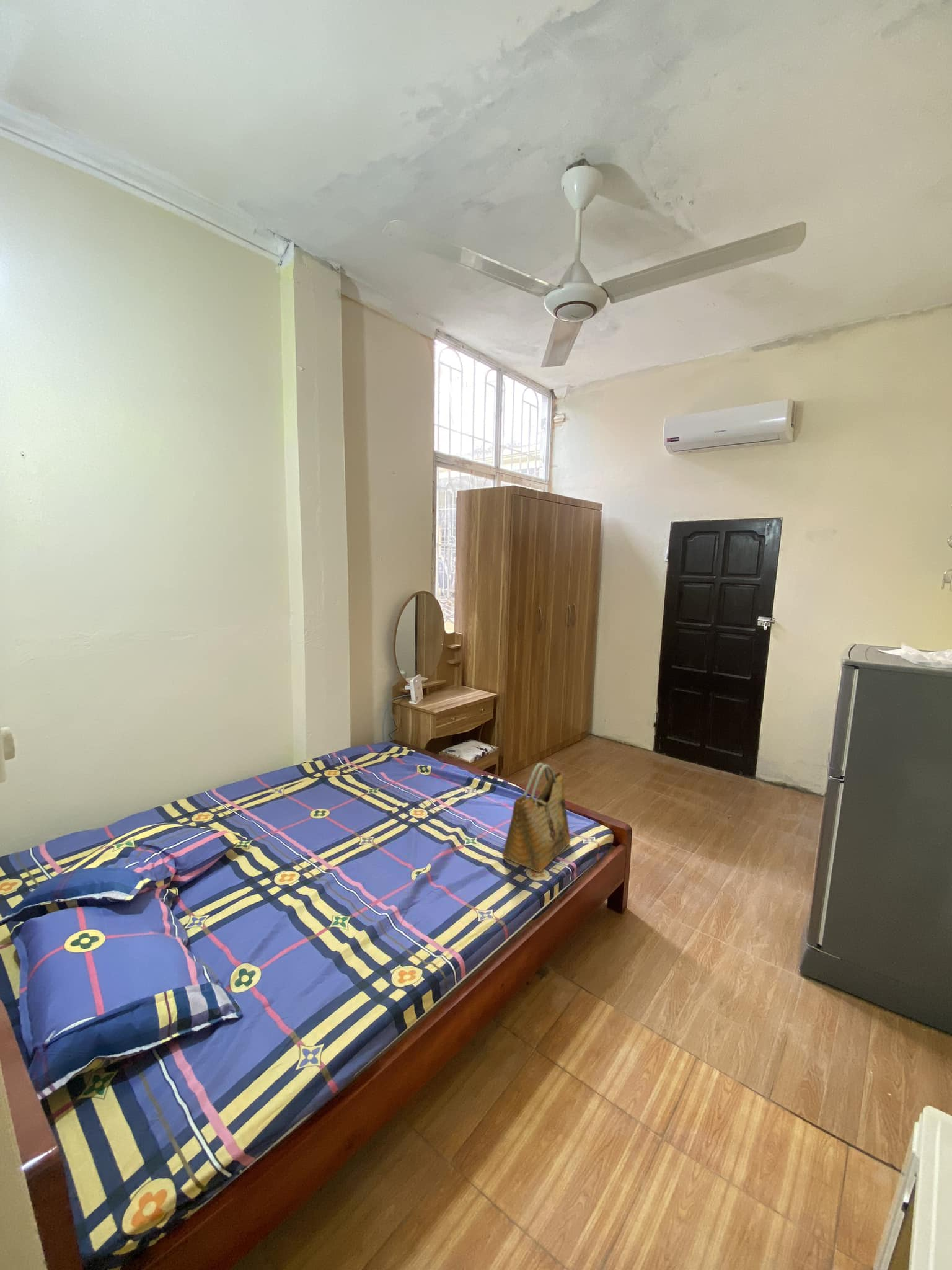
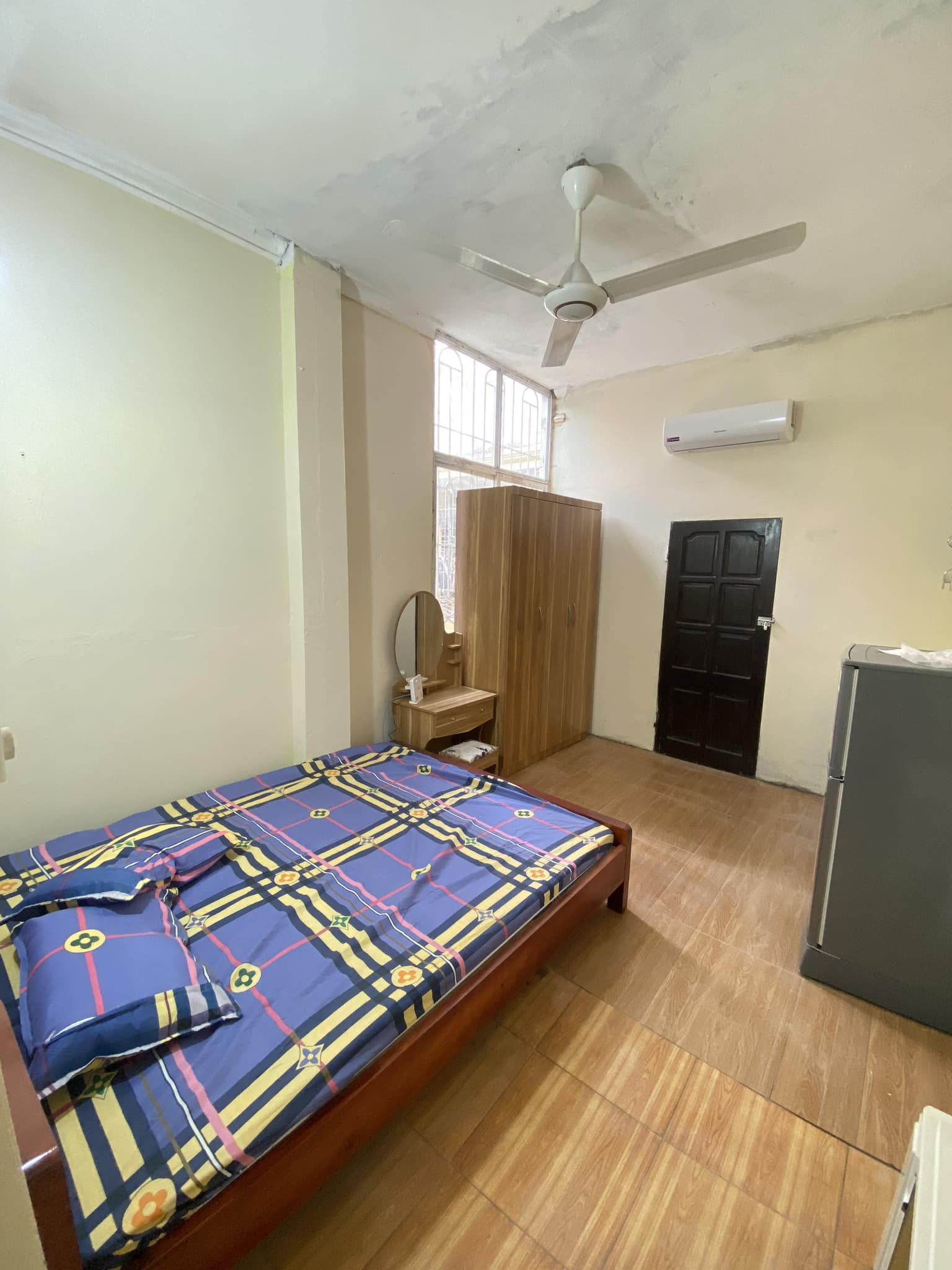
- grocery bag [502,762,571,873]
